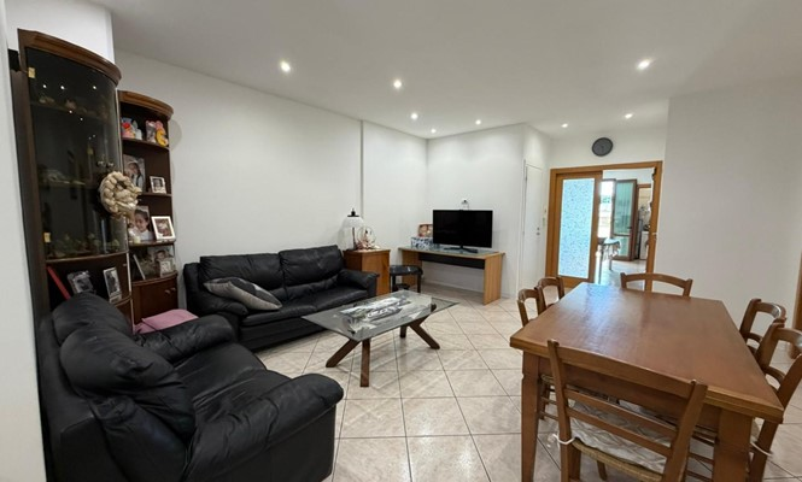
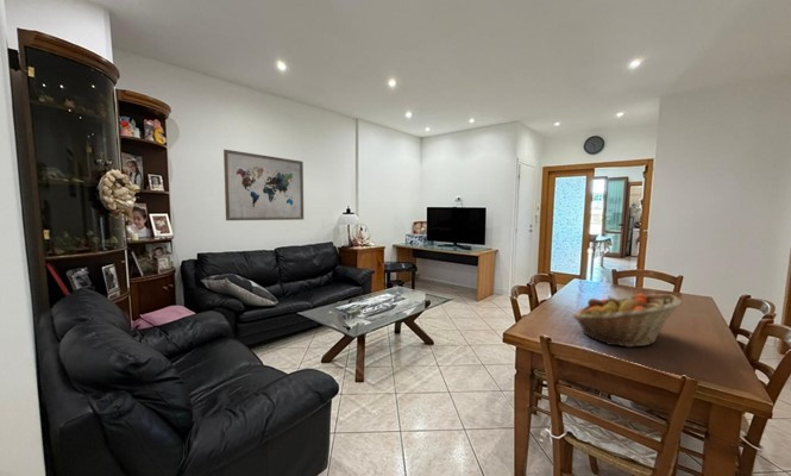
+ wall art [222,149,305,221]
+ fruit basket [572,293,683,347]
